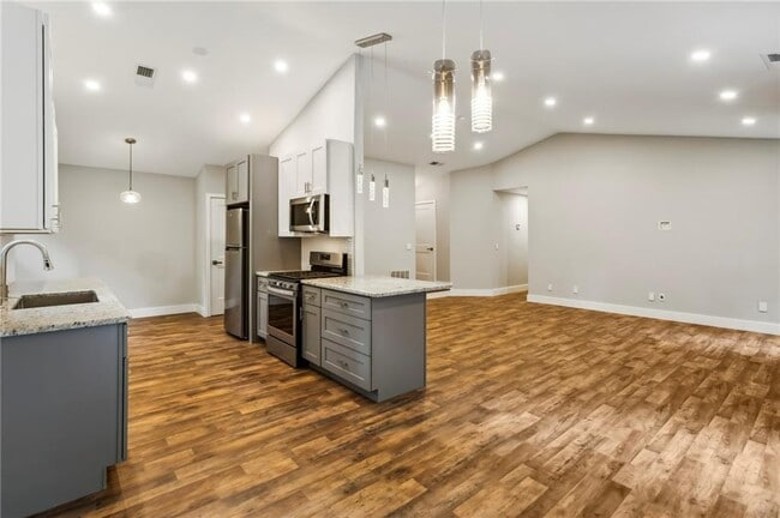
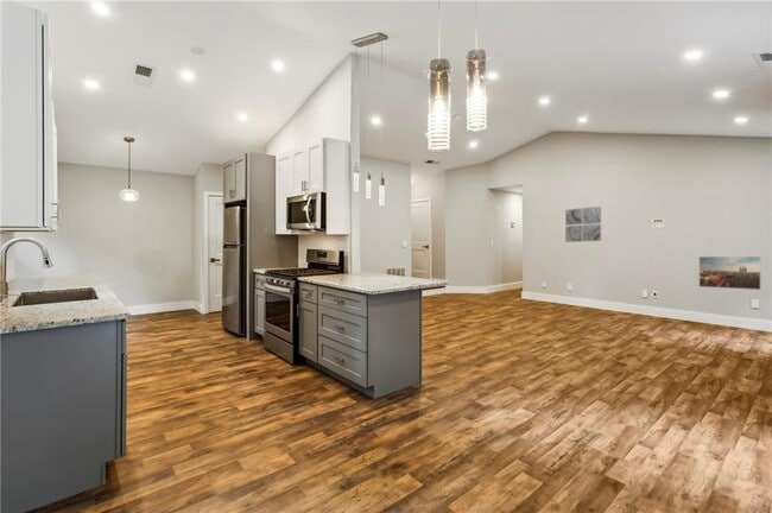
+ wall art [564,205,602,243]
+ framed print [698,255,762,291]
